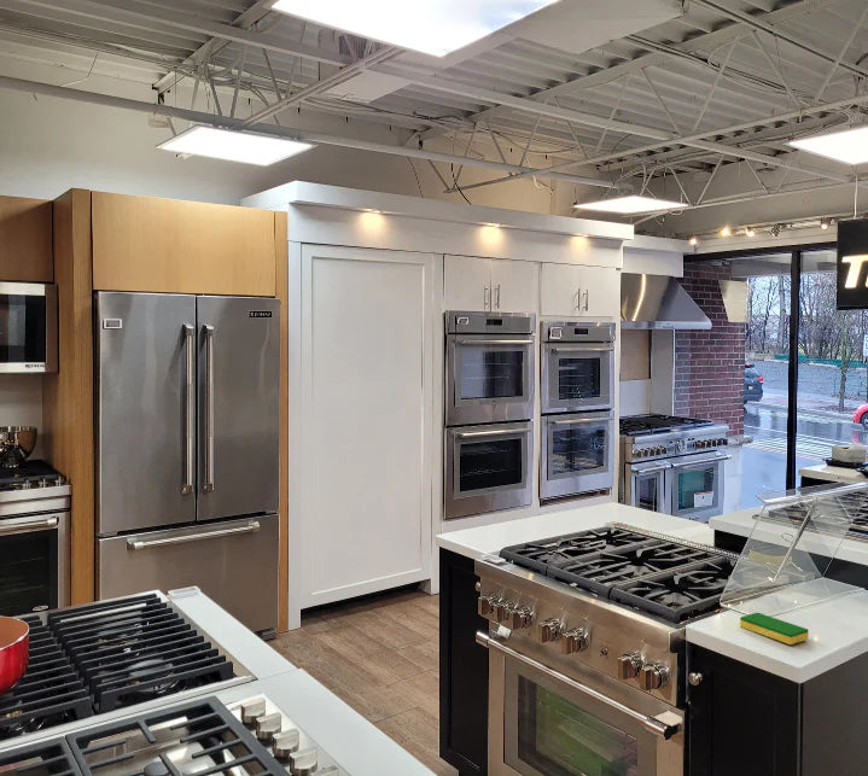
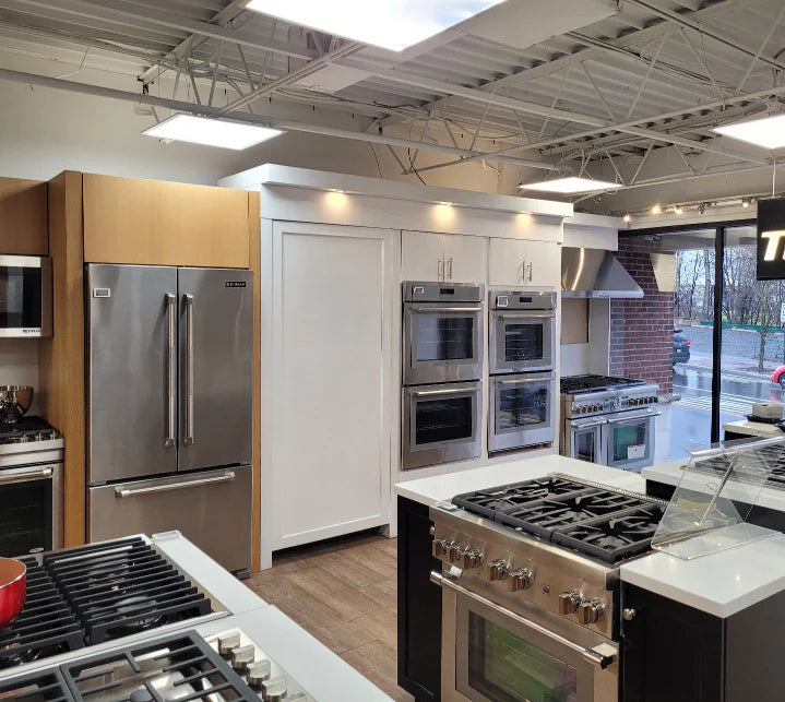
- dish sponge [739,612,810,646]
